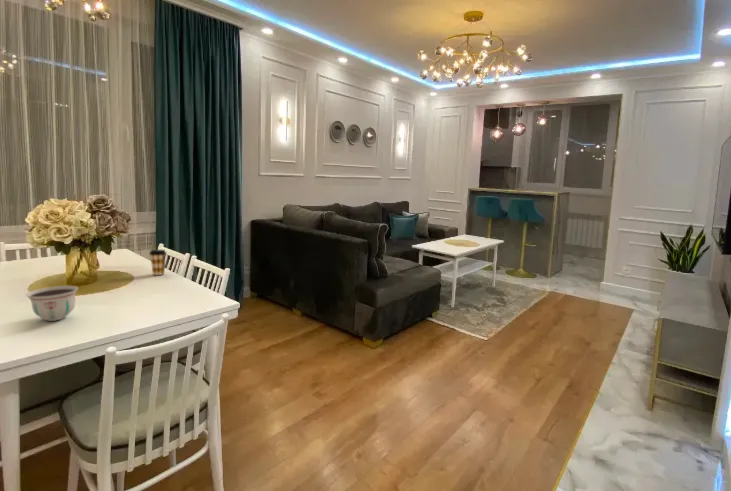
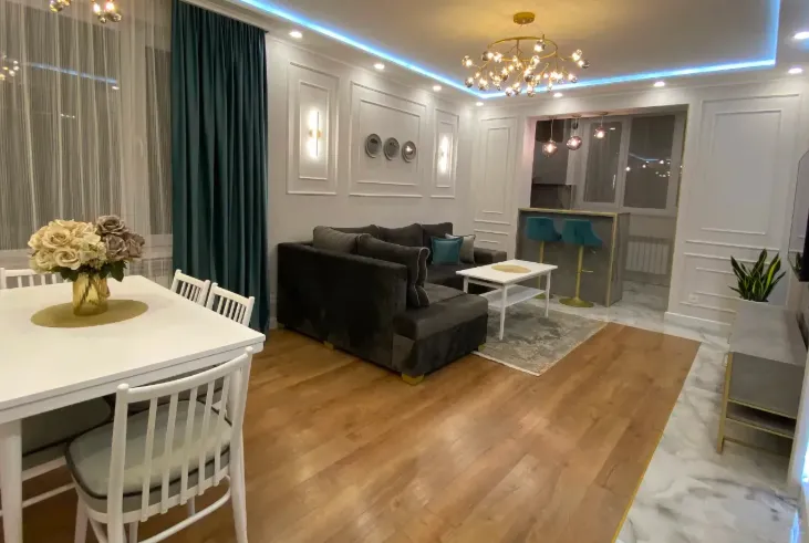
- coffee cup [148,249,168,276]
- bowl [25,285,79,322]
